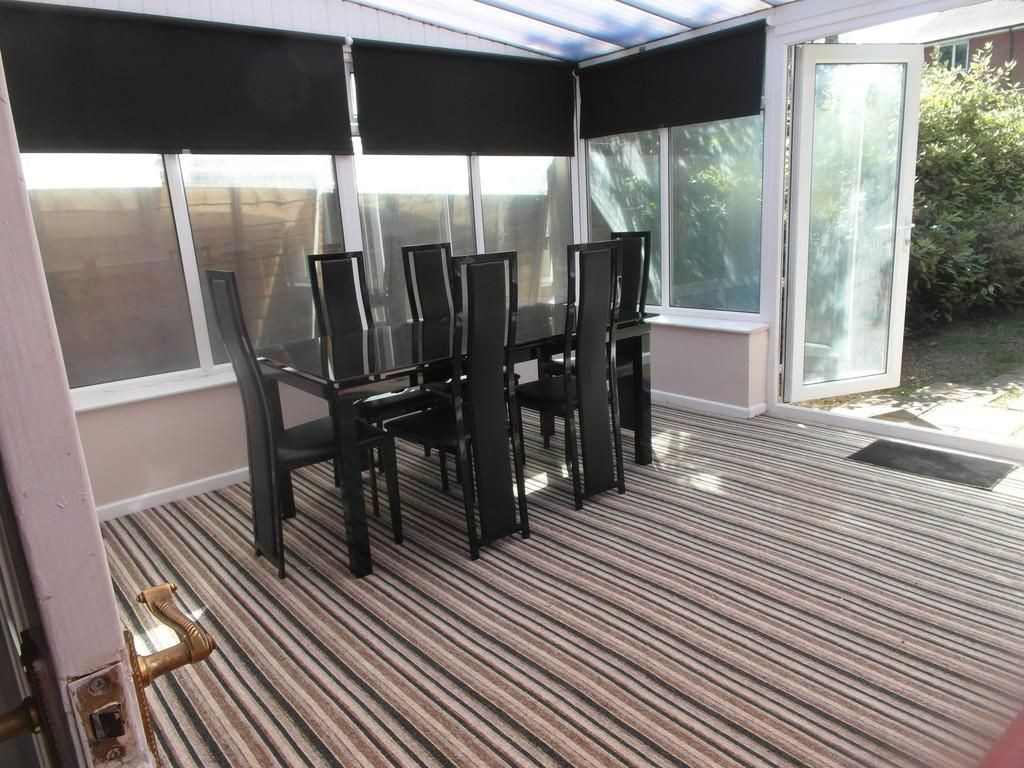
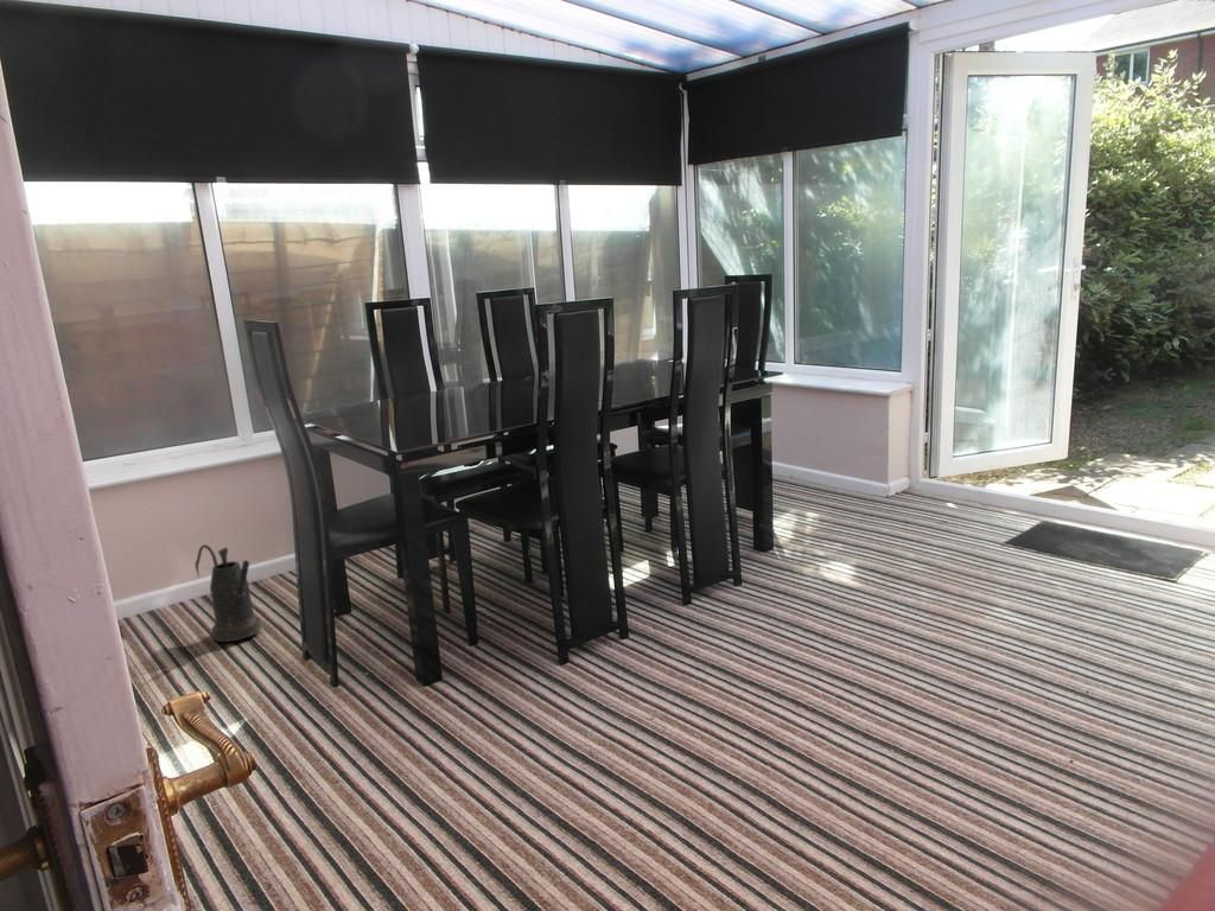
+ watering can [193,543,262,643]
